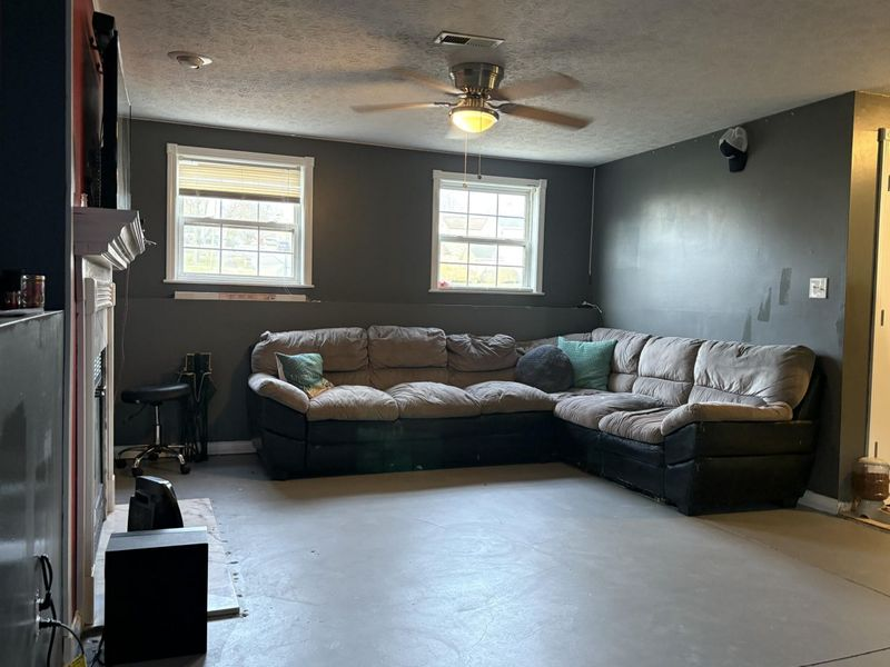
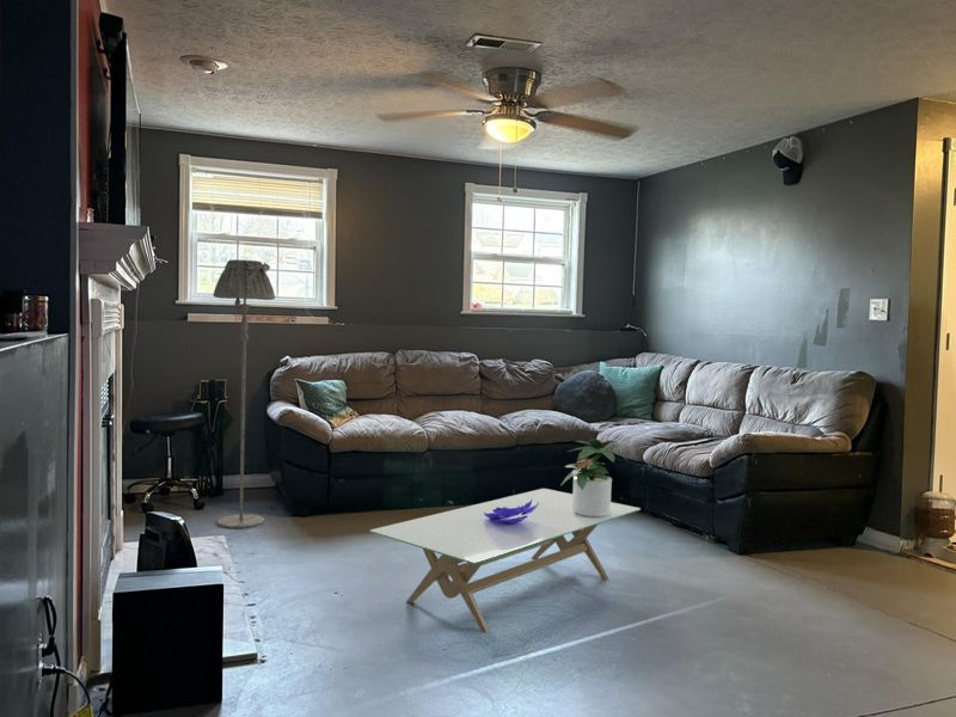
+ decorative bowl [484,498,539,523]
+ floor lamp [213,258,276,529]
+ potted plant [560,437,629,517]
+ coffee table [369,488,642,633]
